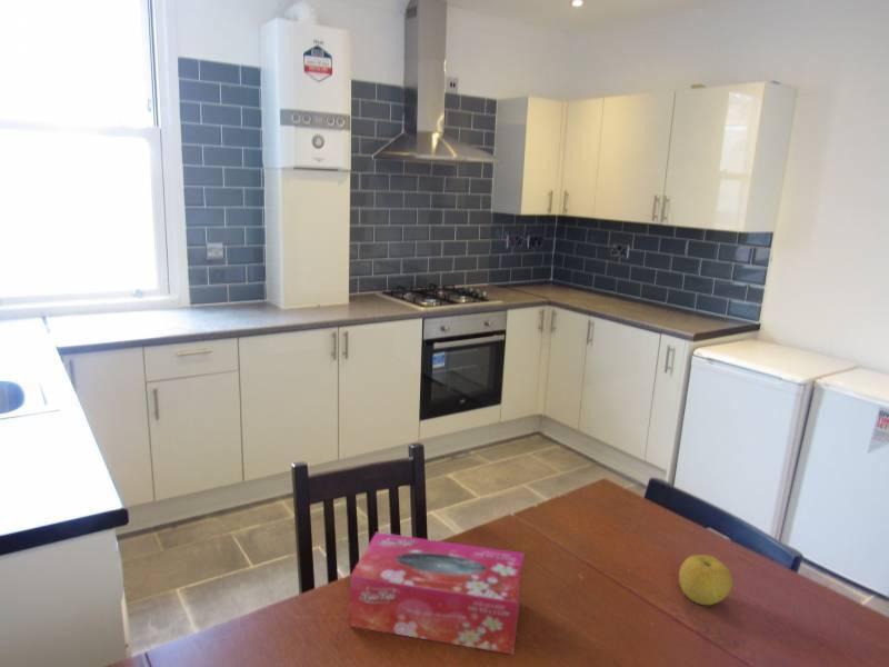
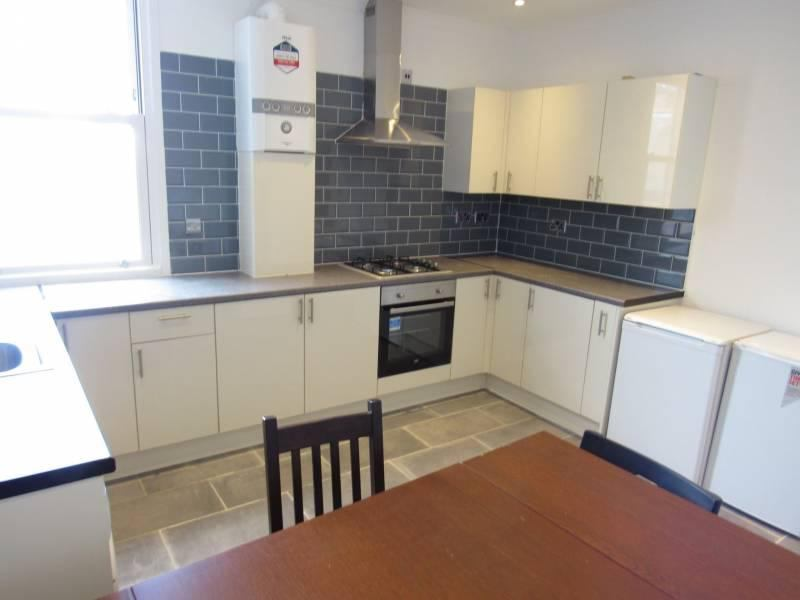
- fruit [678,554,733,606]
- tissue box [349,531,526,656]
